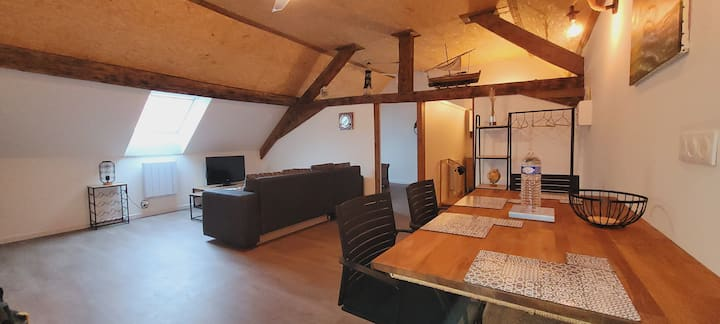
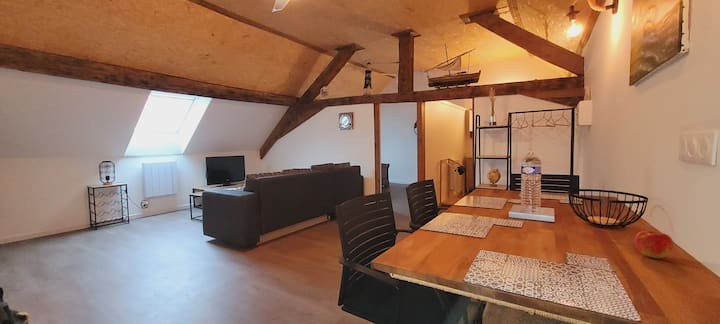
+ apple [634,230,675,259]
